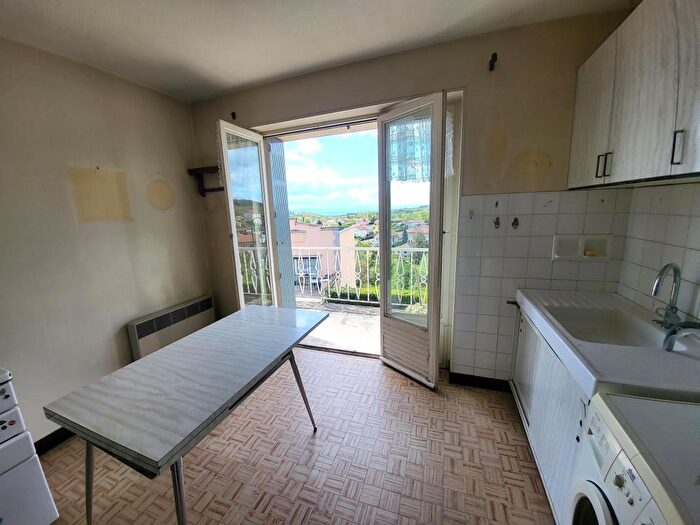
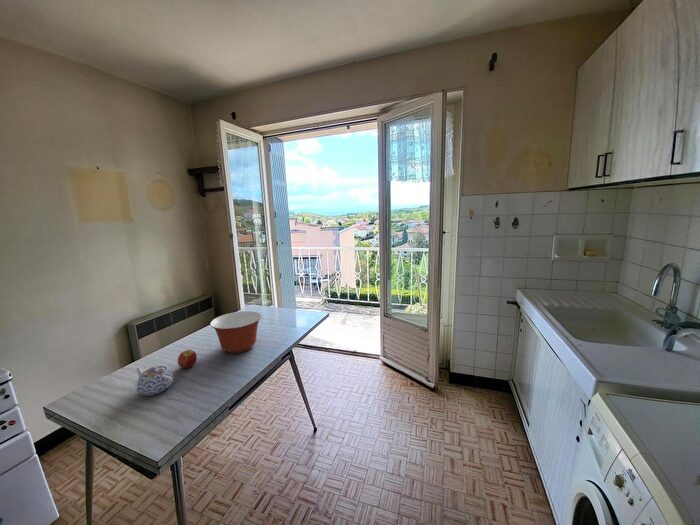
+ teapot [134,365,174,397]
+ mixing bowl [209,310,263,354]
+ fruit [177,349,198,369]
